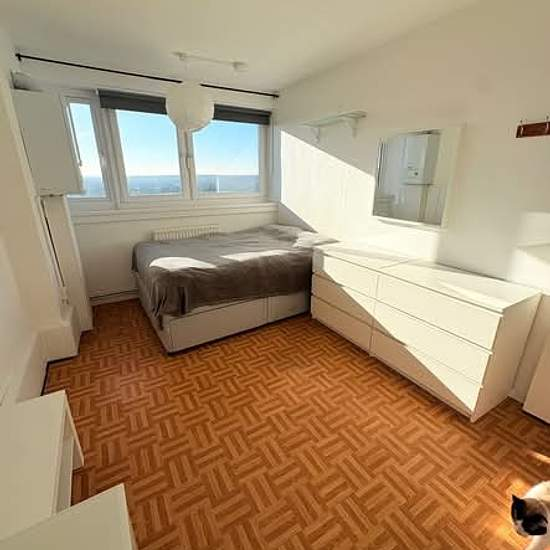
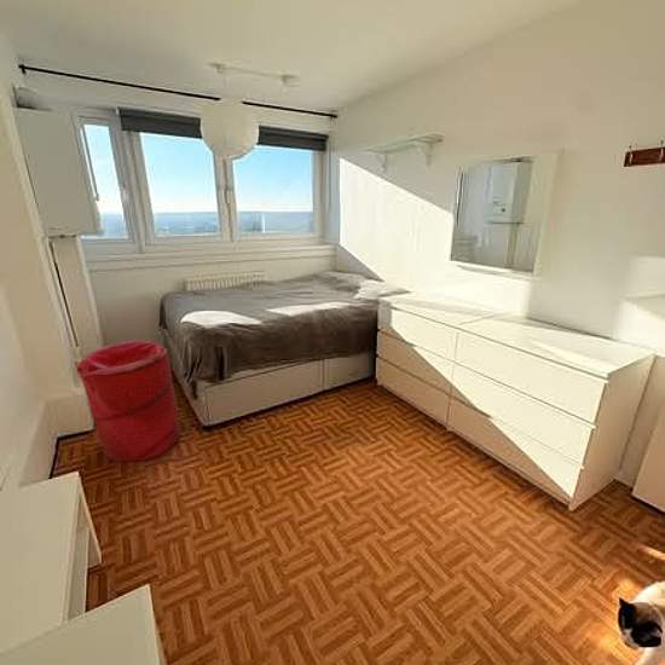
+ laundry hamper [75,339,181,463]
